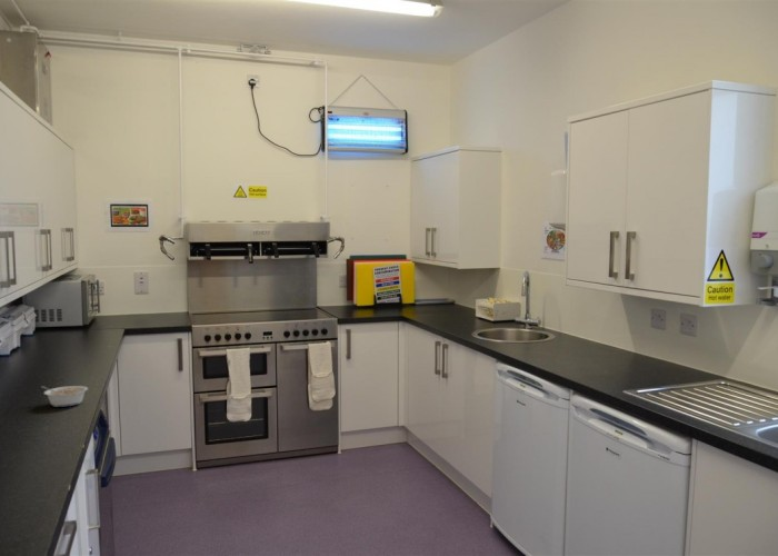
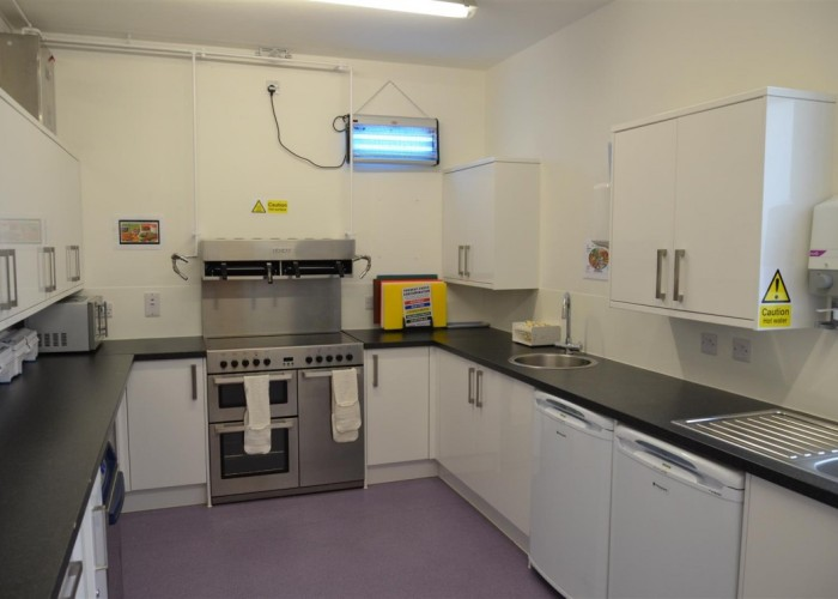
- legume [40,385,89,408]
